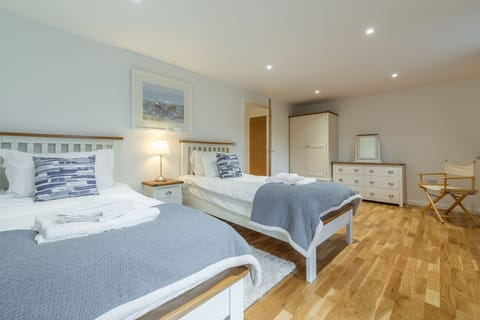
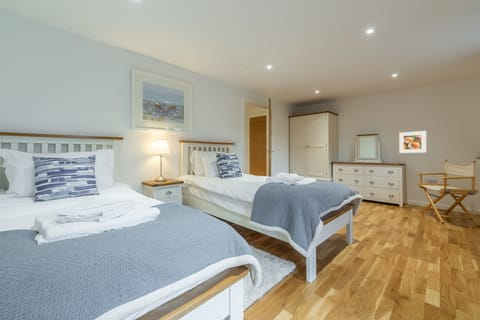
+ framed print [398,130,427,154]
